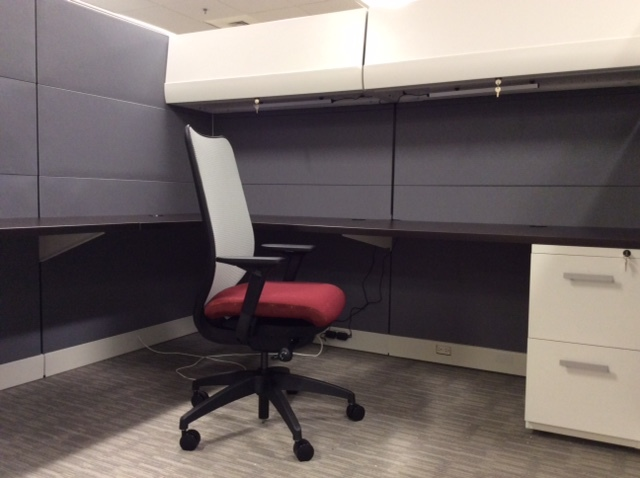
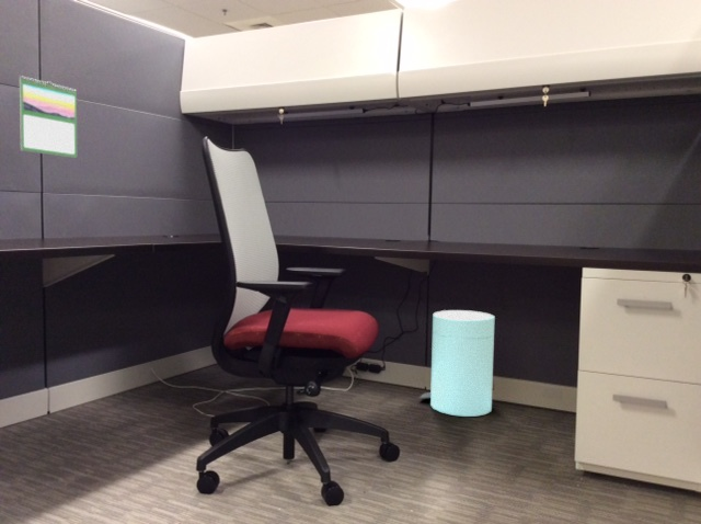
+ calendar [19,75,78,159]
+ trash can [418,309,496,418]
